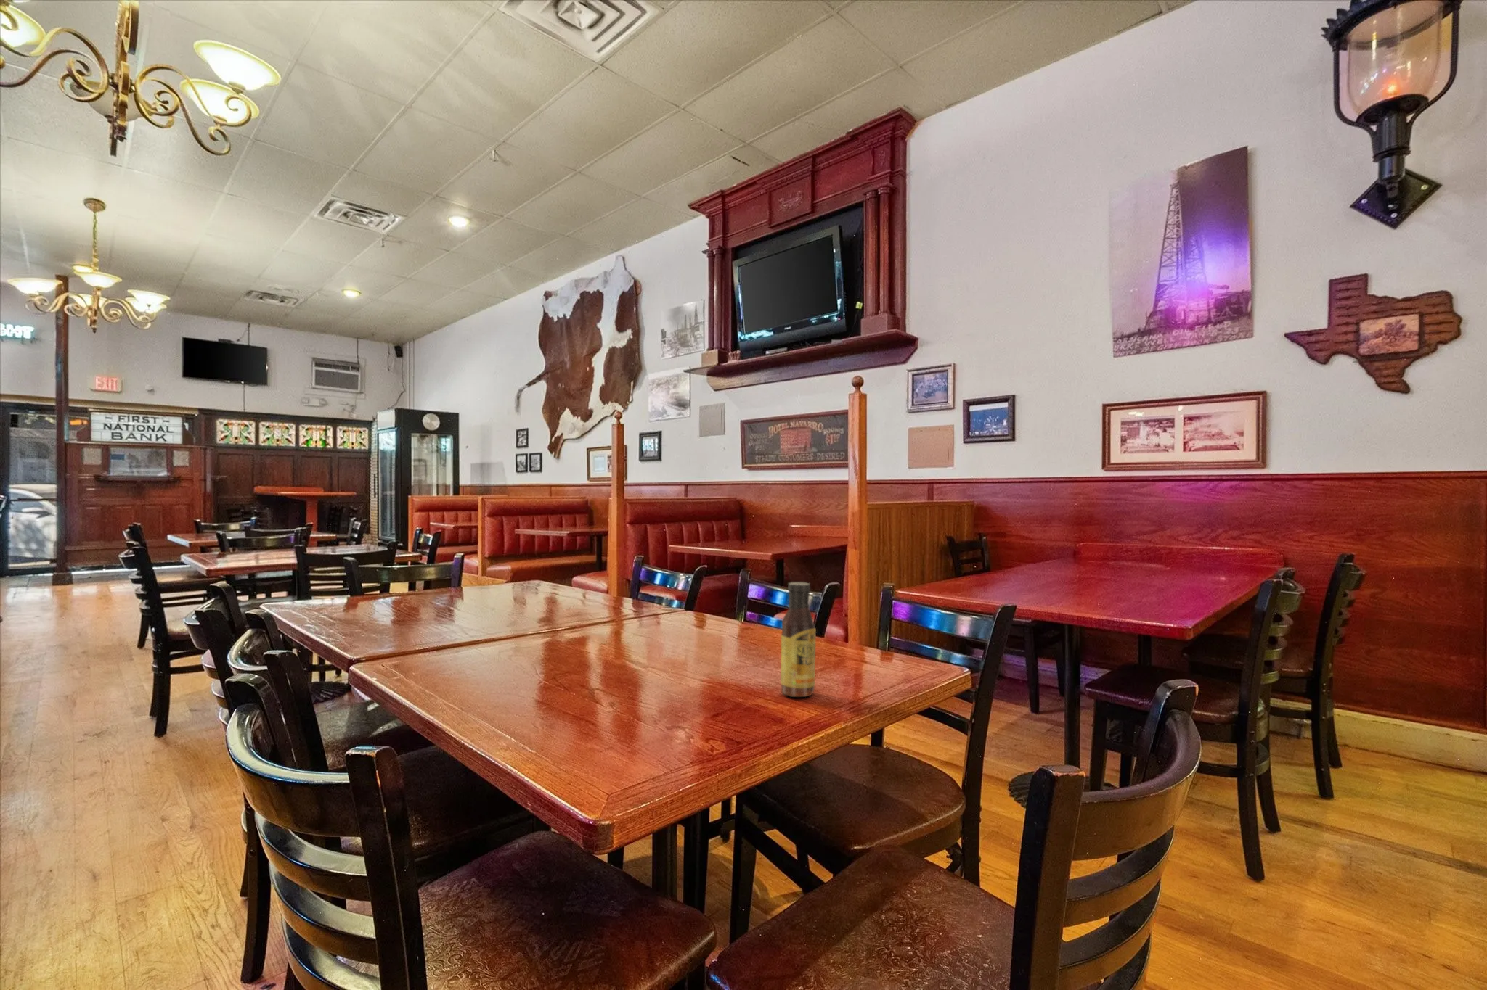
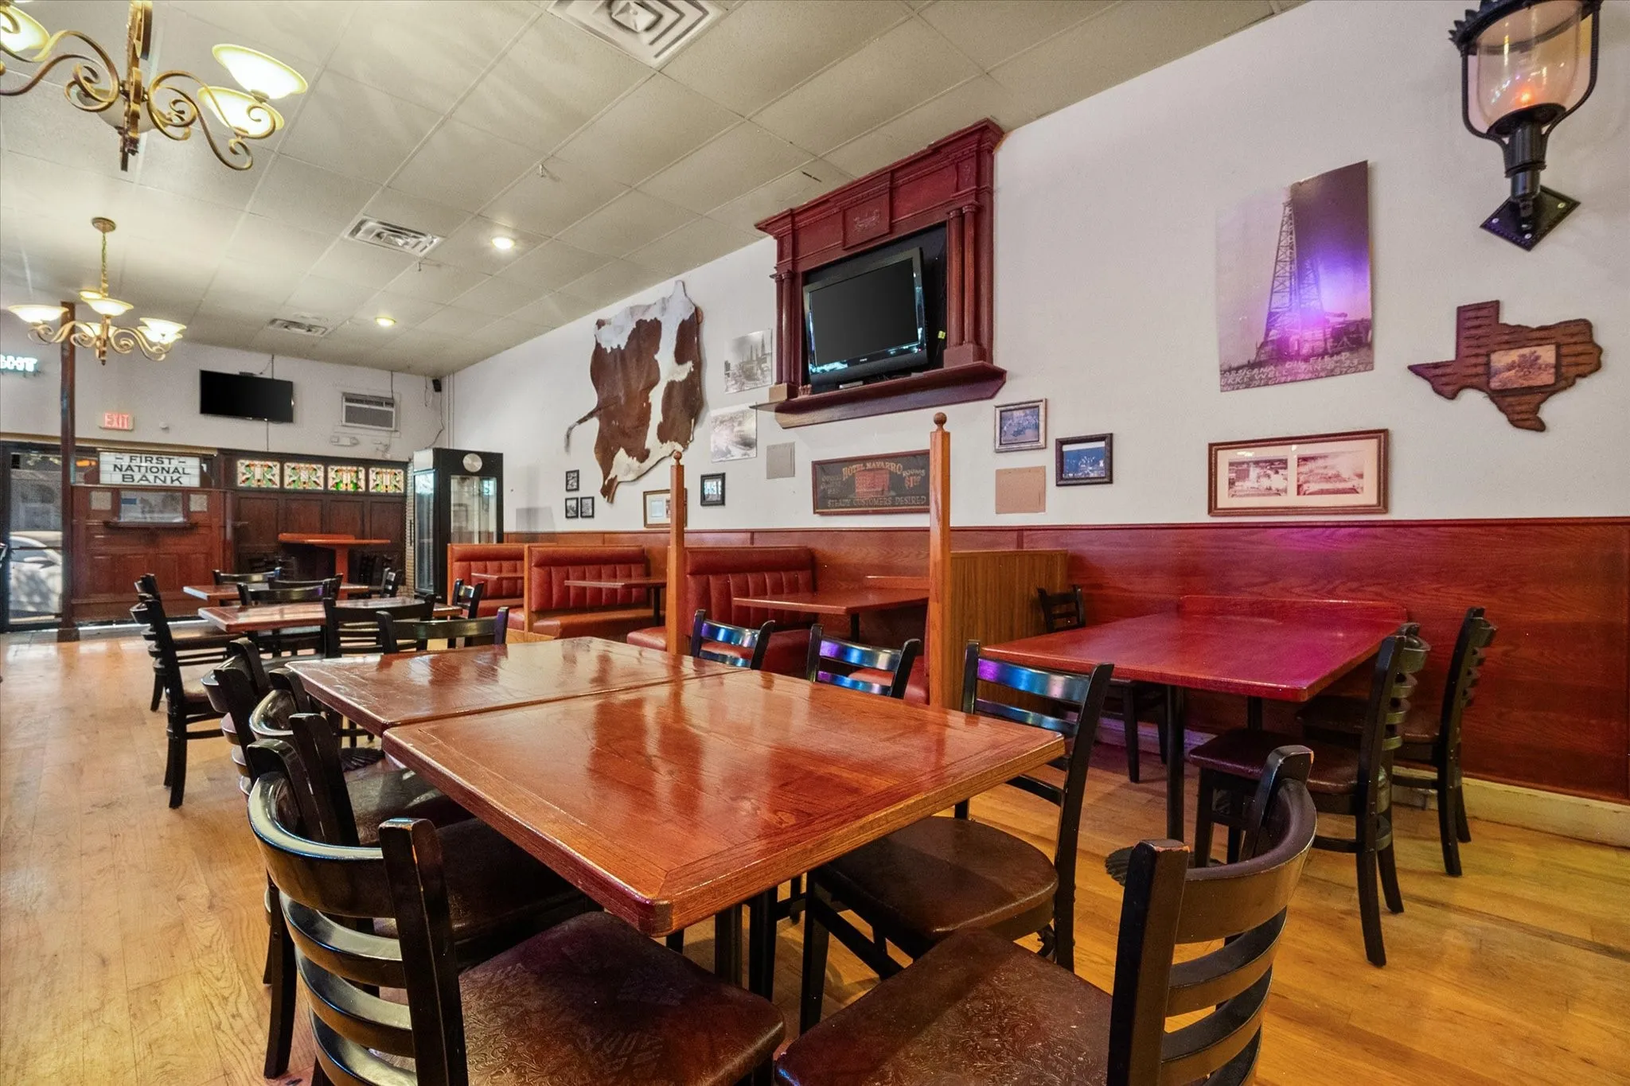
- sauce bottle [779,581,817,697]
